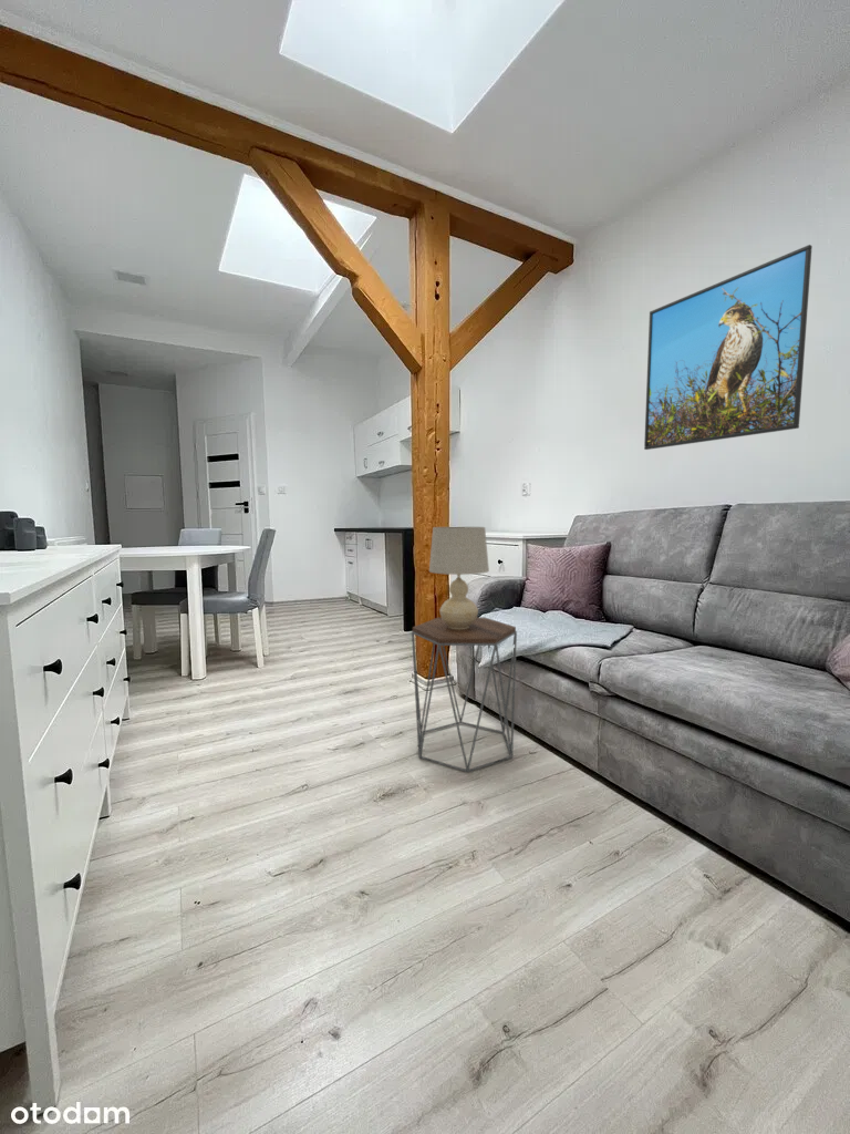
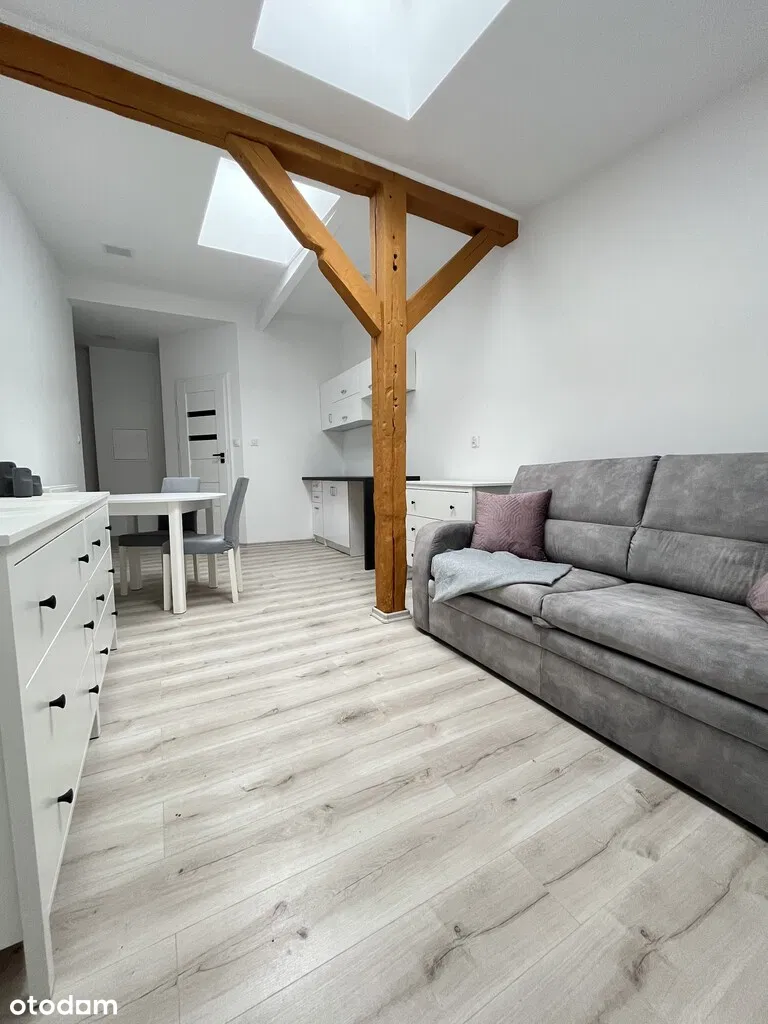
- table lamp [428,526,490,629]
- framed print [643,244,813,451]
- side table [411,617,518,773]
